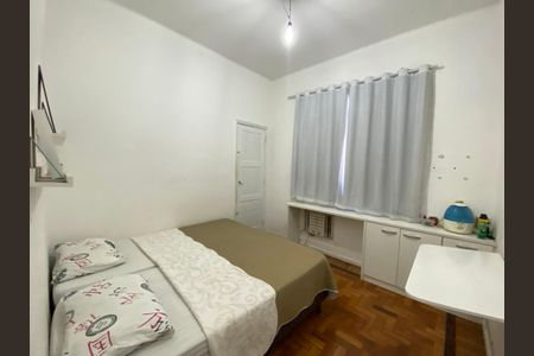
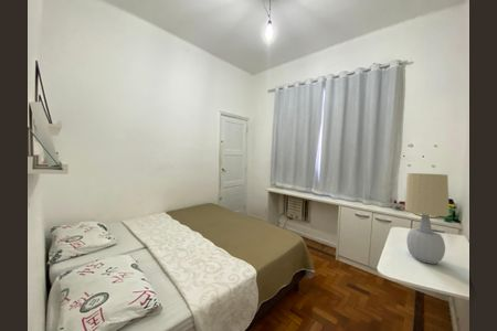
+ table lamp [404,172,451,265]
